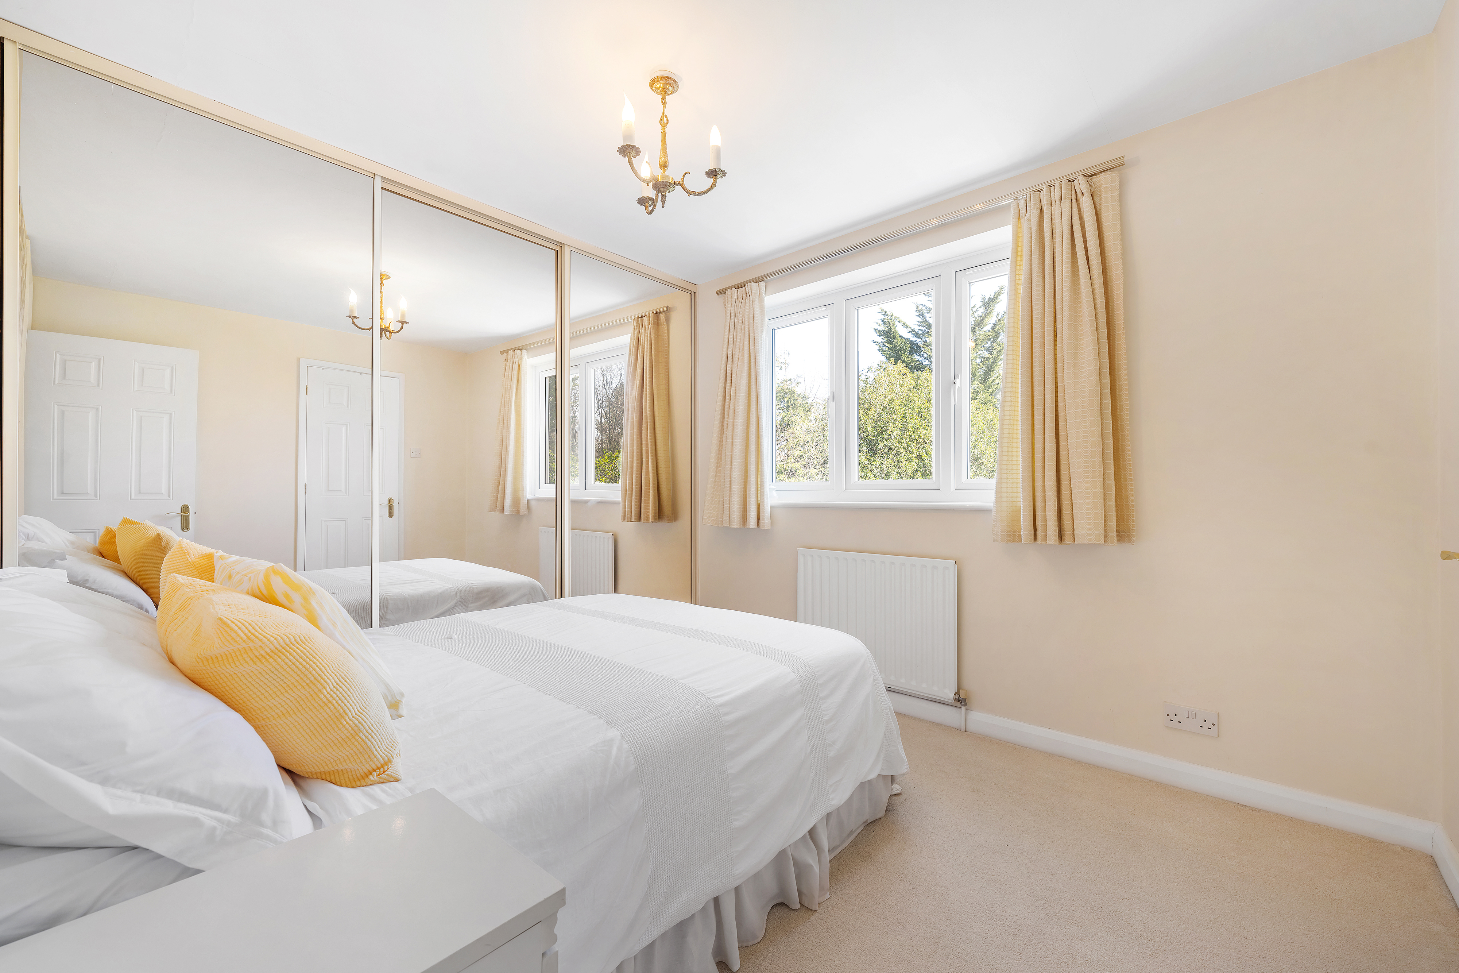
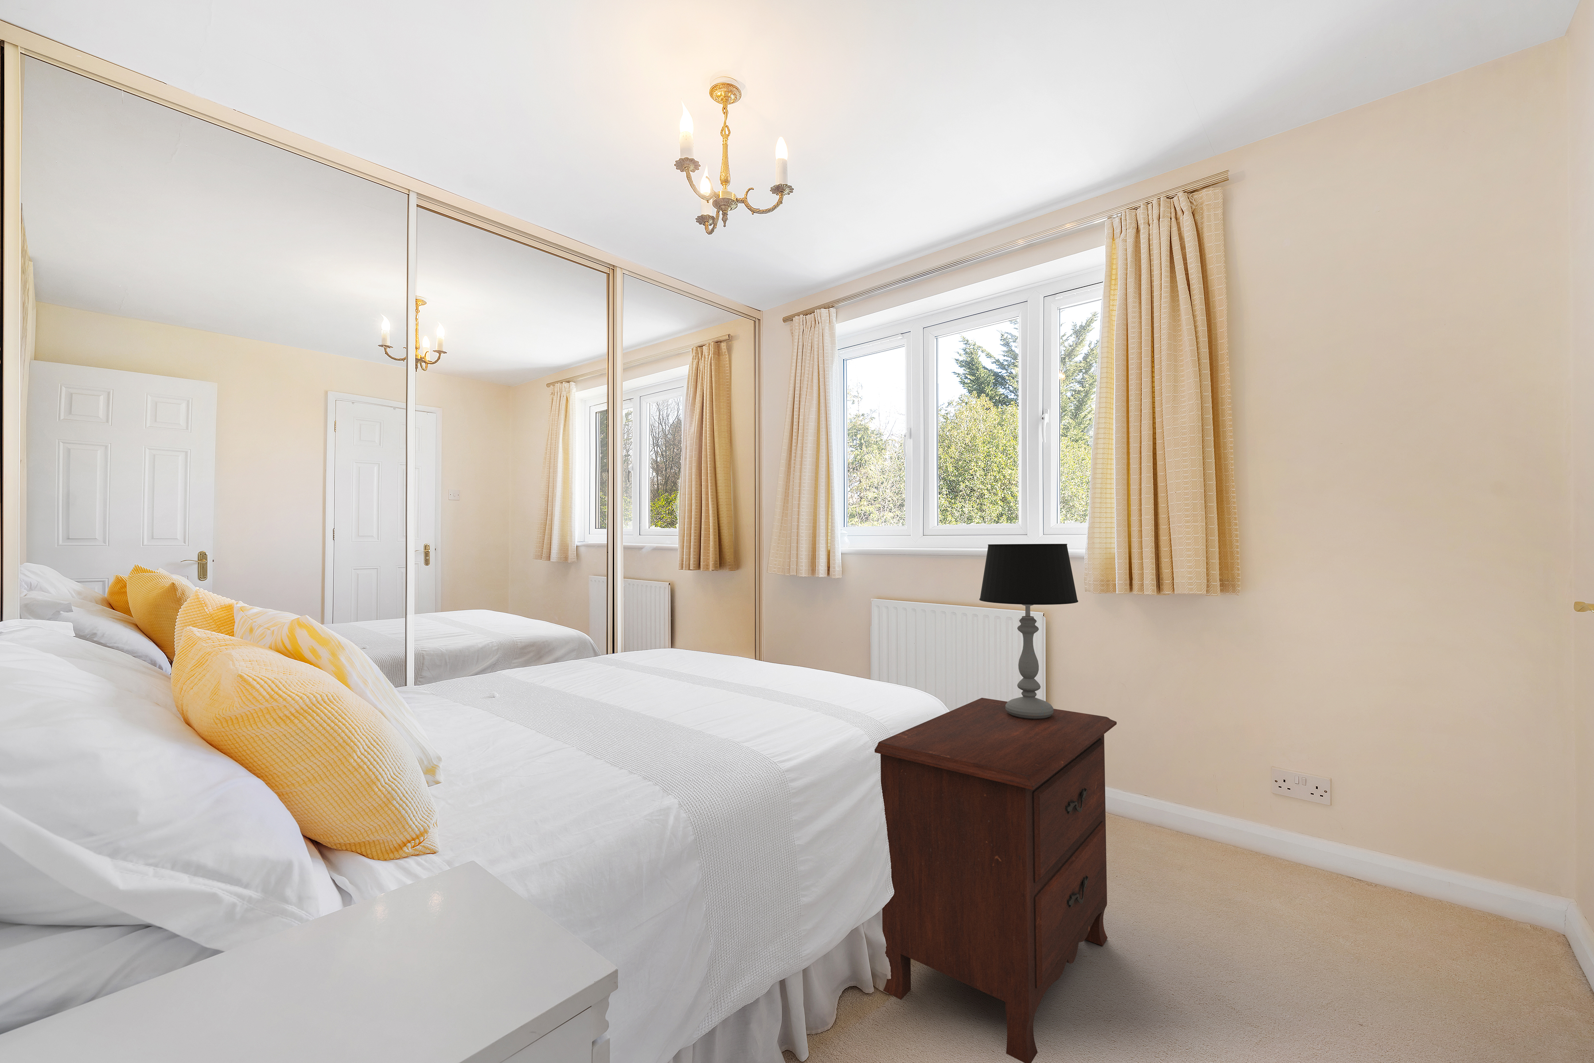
+ table lamp [980,543,1078,719]
+ nightstand [874,698,1117,1063]
